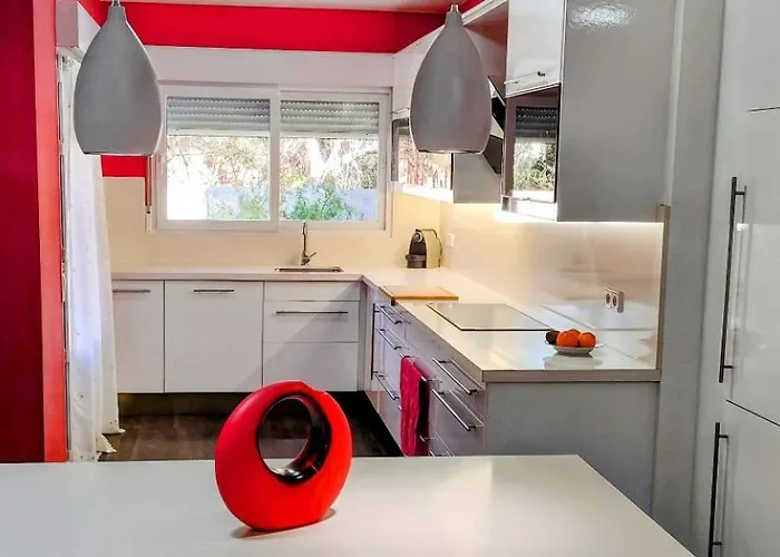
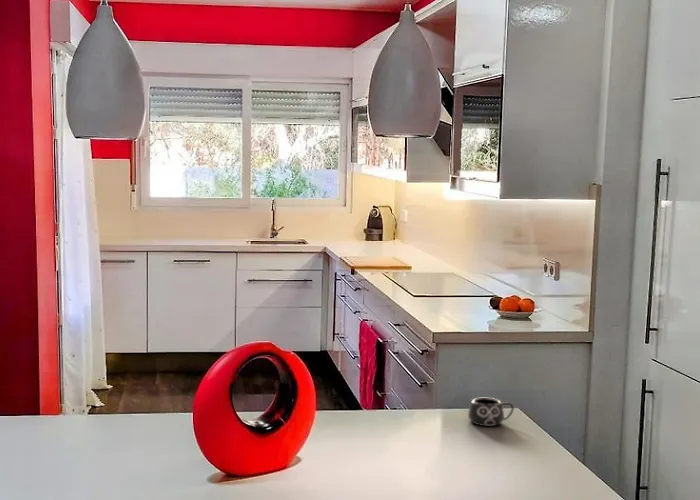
+ mug [467,397,515,427]
